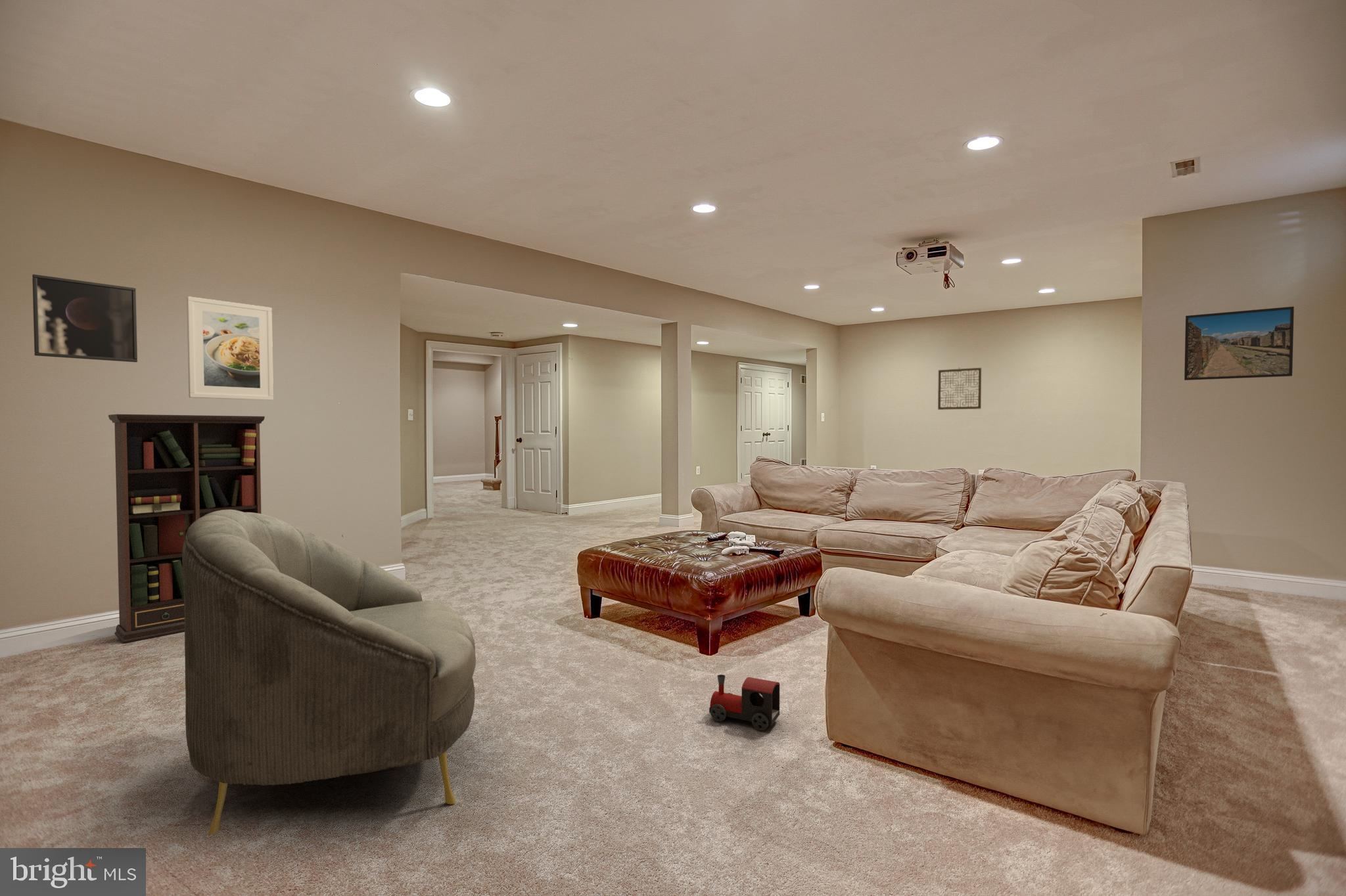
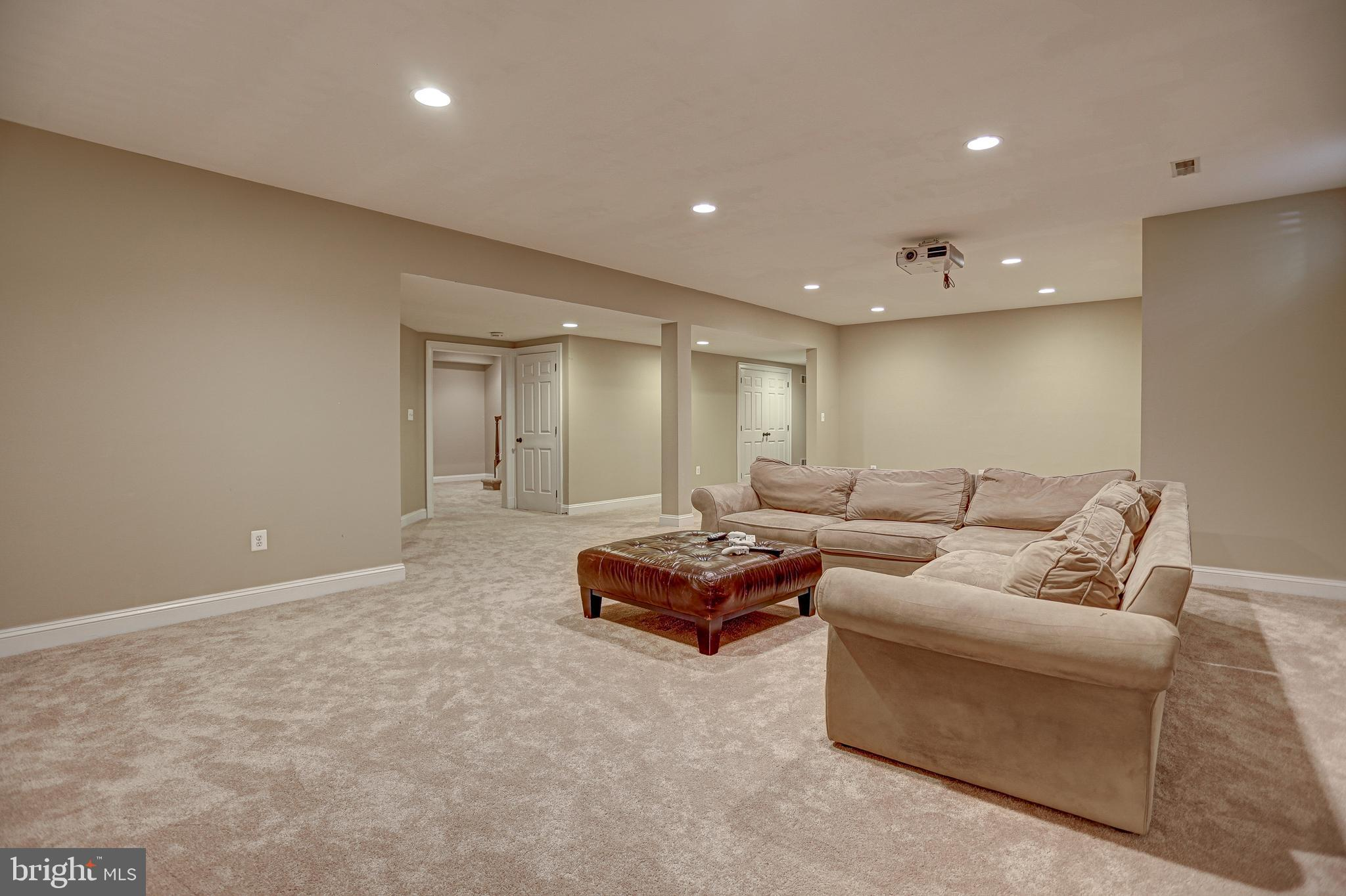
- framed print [32,274,138,363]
- toy train [708,674,780,731]
- armchair [182,510,476,836]
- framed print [1184,306,1295,381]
- wall art [937,367,982,411]
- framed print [186,296,274,401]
- bookcase [108,414,266,644]
